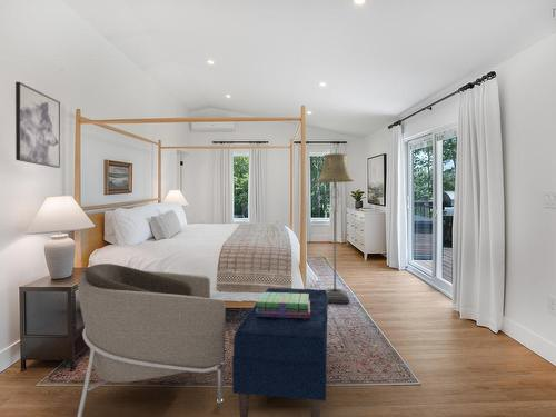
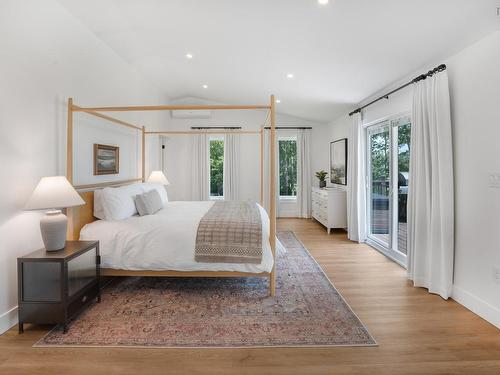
- bench [231,287,329,417]
- wall art [14,81,61,169]
- floor lamp [316,152,355,304]
- stack of books [256,291,310,319]
- armchair [76,262,226,417]
